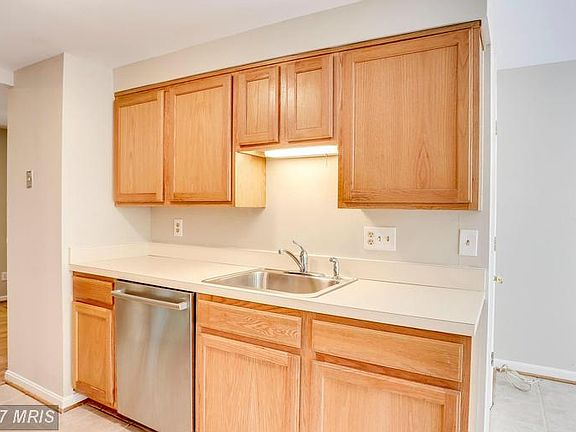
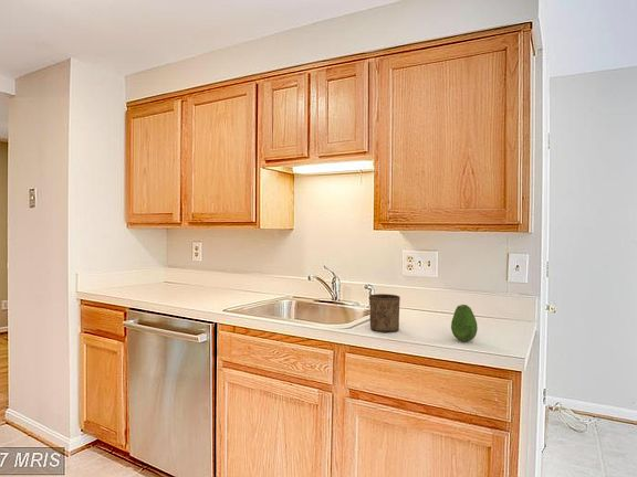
+ cup [368,293,401,333]
+ fruit [450,304,479,342]
